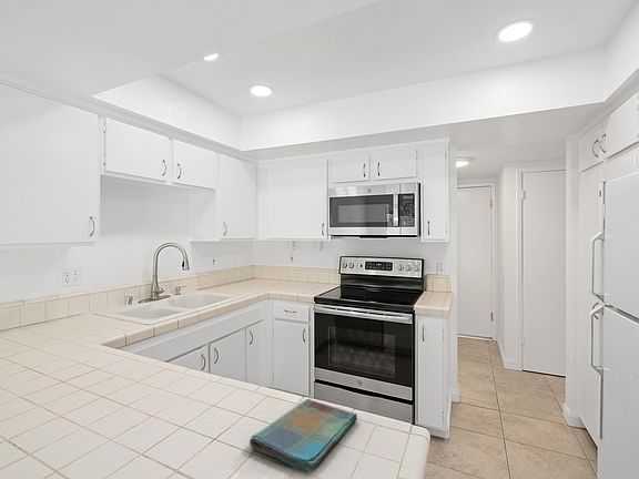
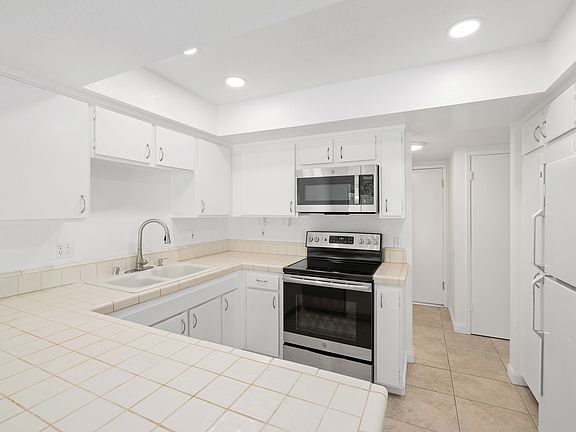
- dish towel [248,398,358,475]
